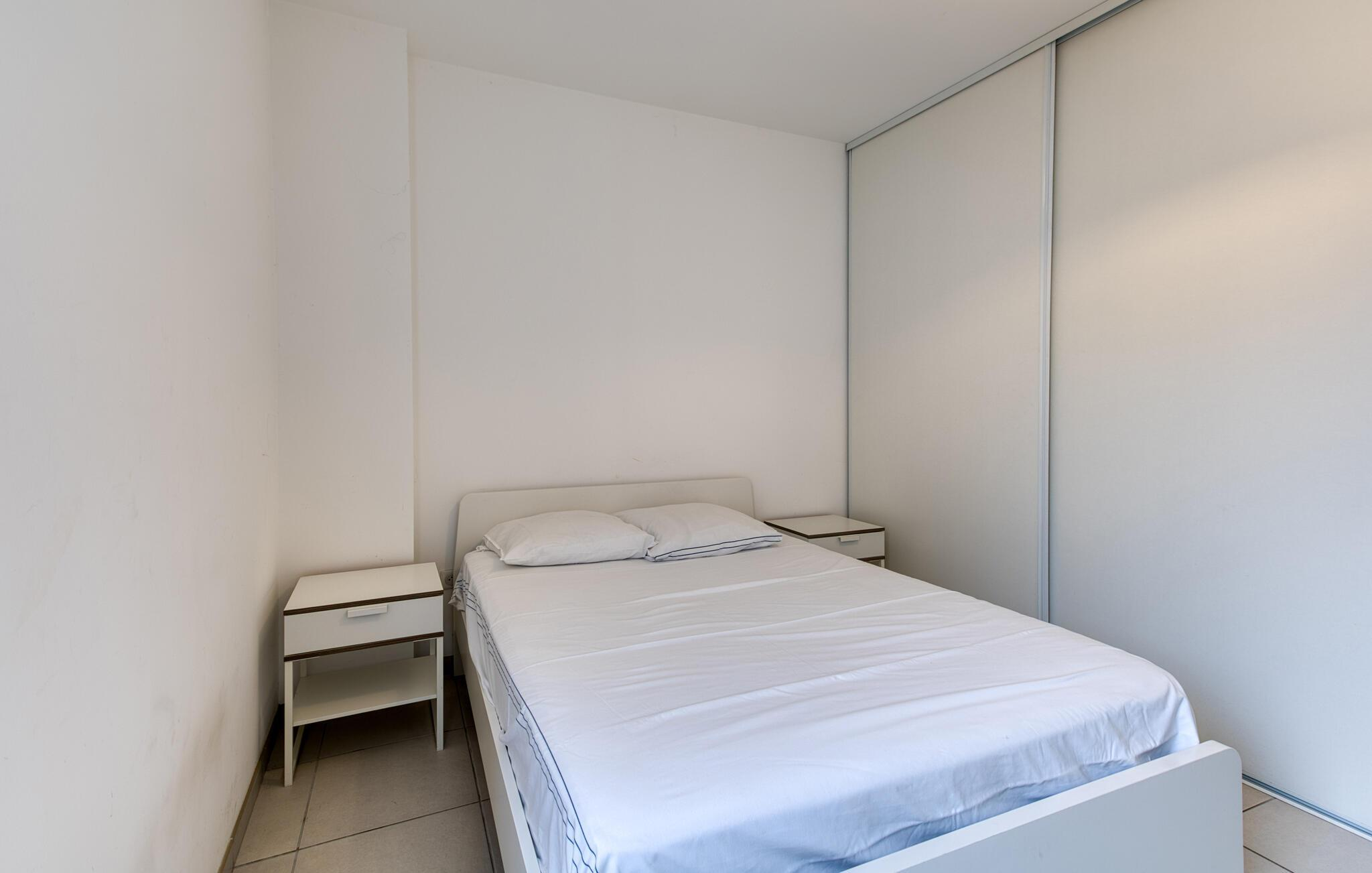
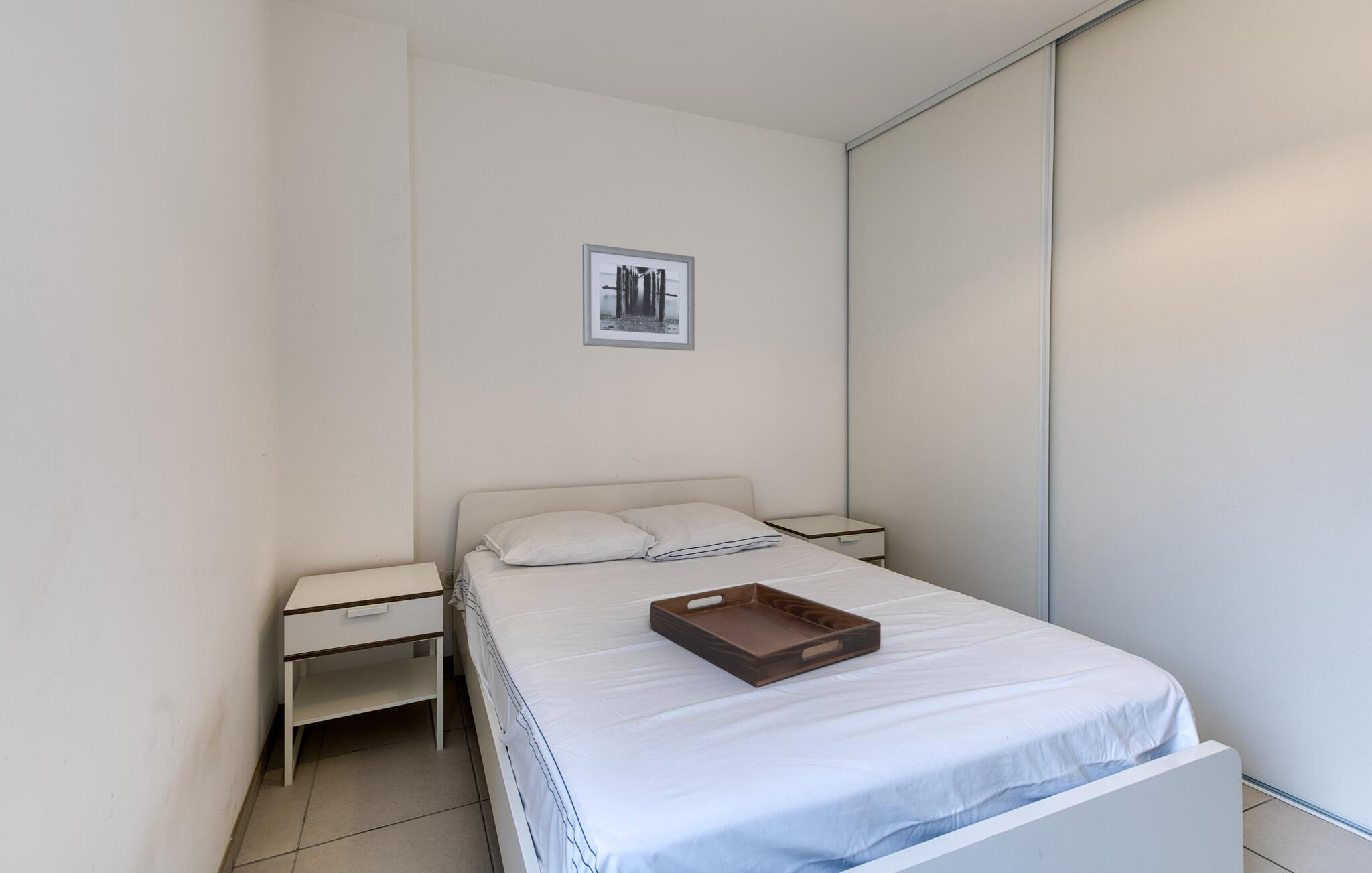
+ serving tray [649,582,882,687]
+ wall art [582,243,695,352]
